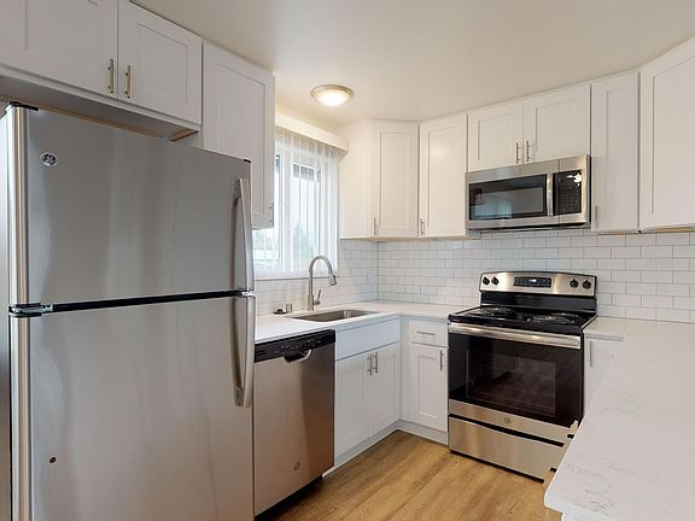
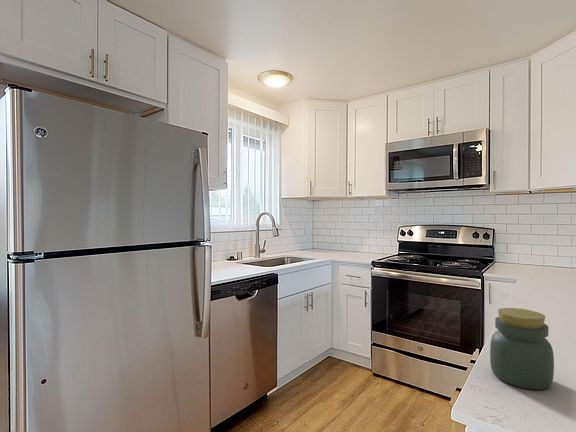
+ jar [489,307,555,391]
